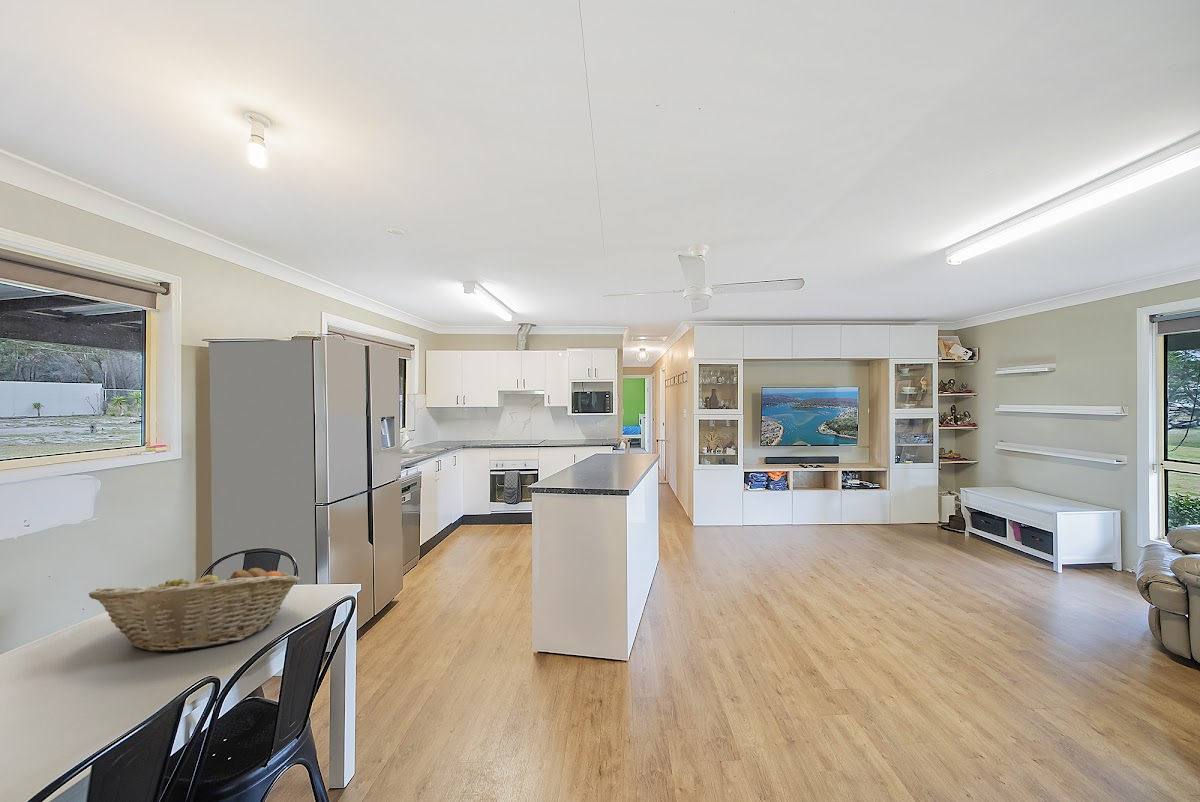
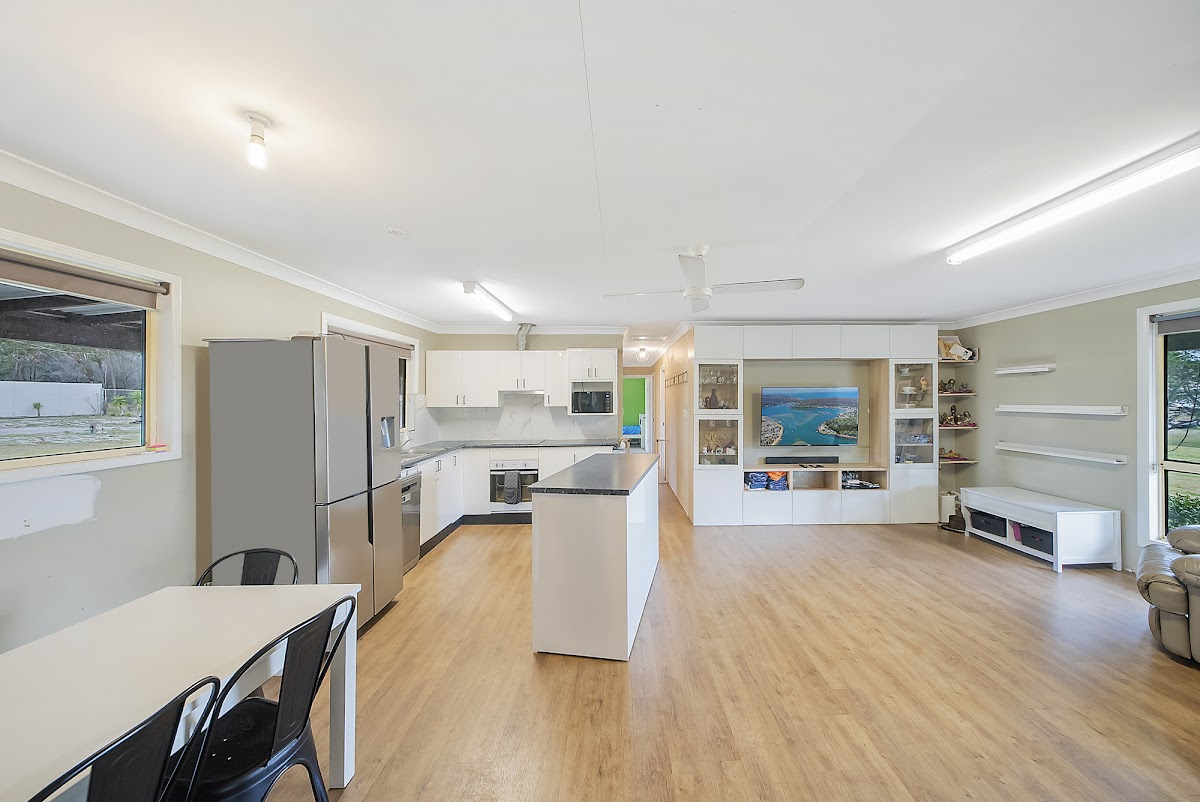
- fruit basket [88,564,301,653]
